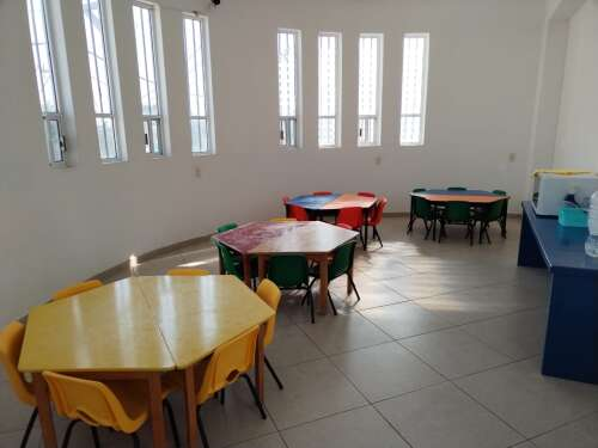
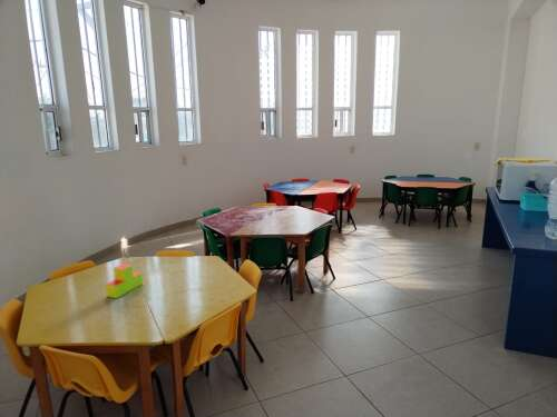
+ toy blocks [105,262,144,299]
